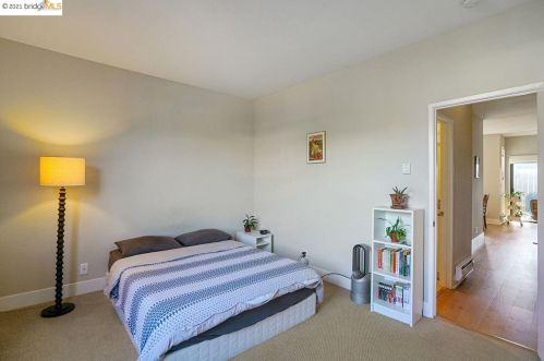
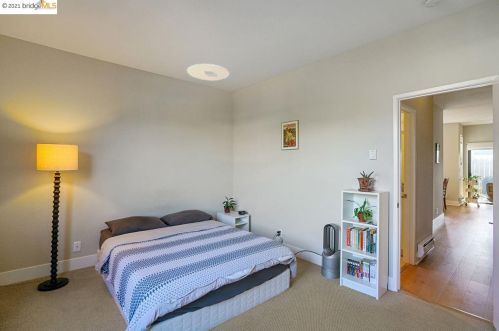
+ ceiling light [186,63,230,81]
